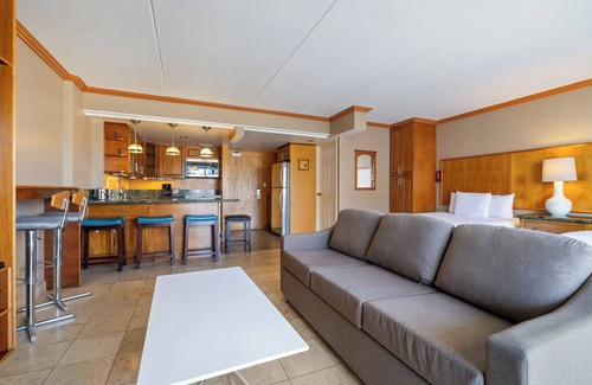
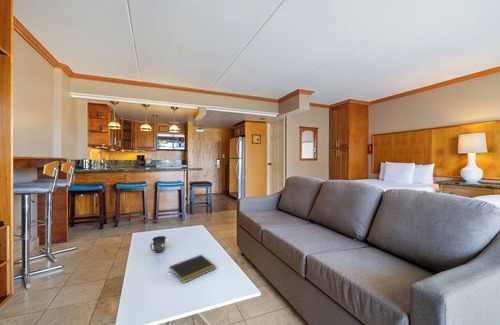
+ mug [149,235,167,254]
+ notepad [168,254,217,284]
